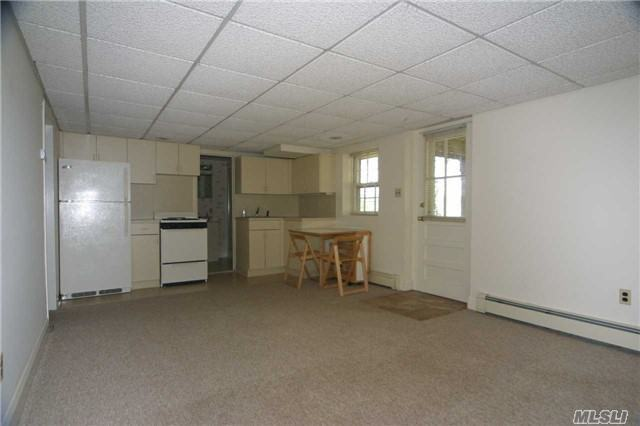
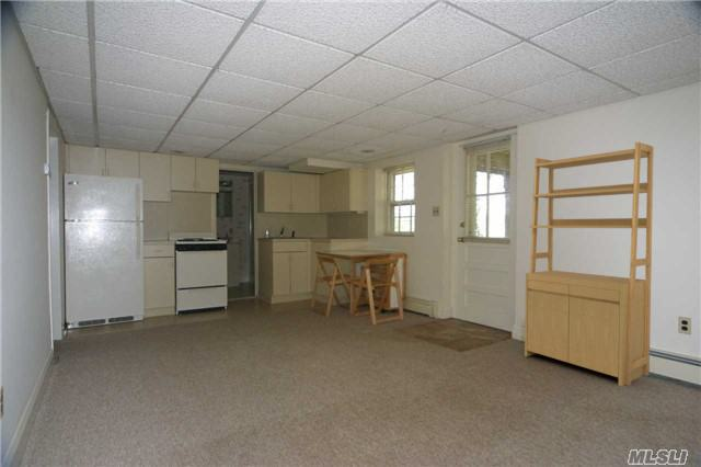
+ shelving unit [524,141,655,387]
